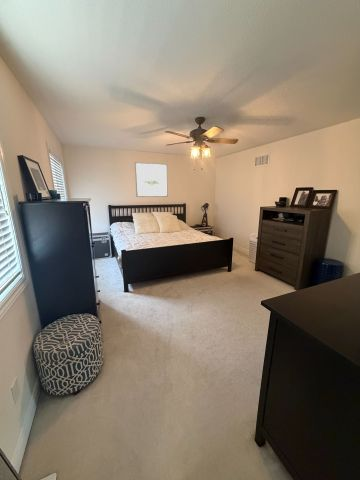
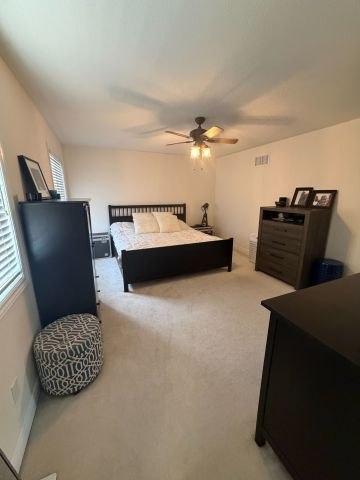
- wall art [134,161,169,198]
